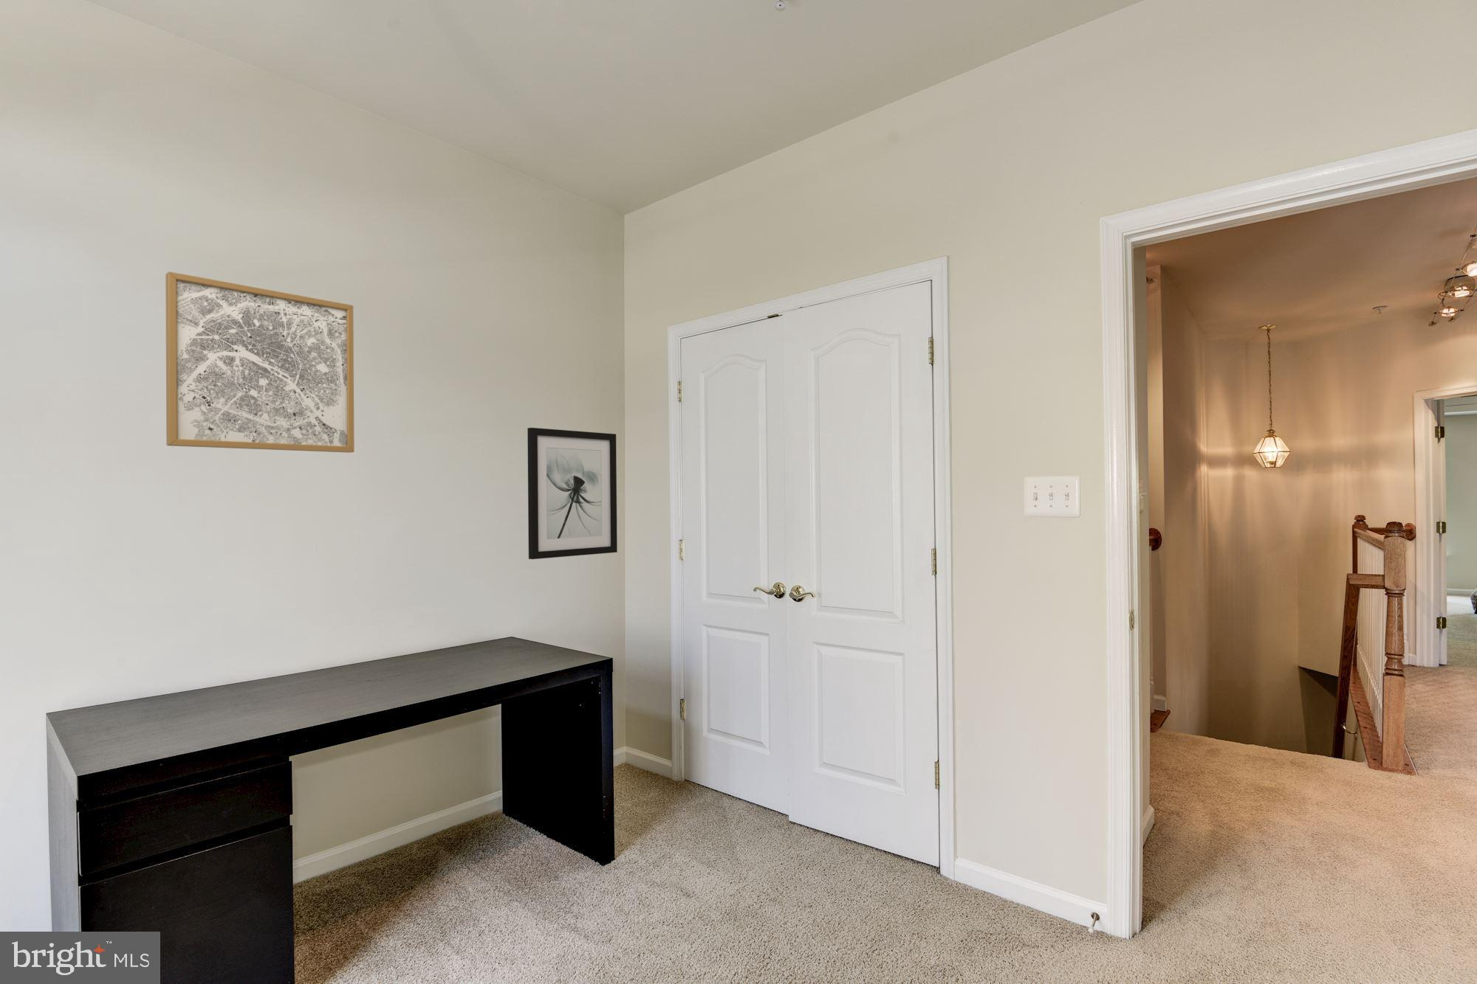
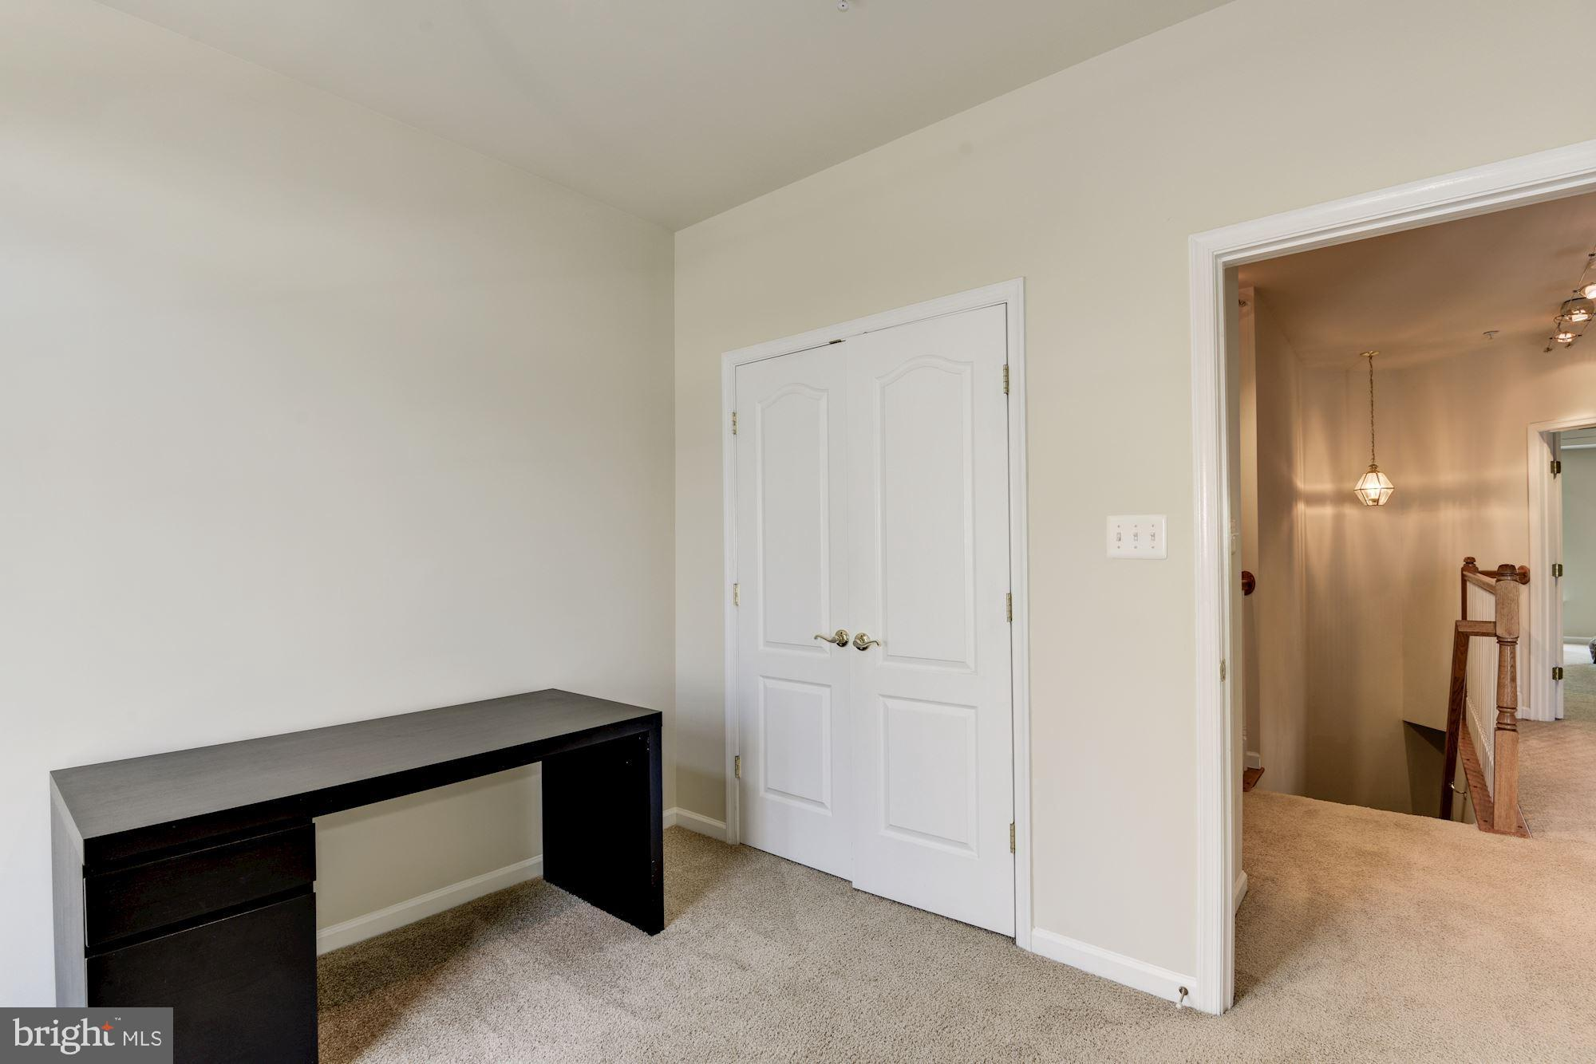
- wall art [526,427,618,560]
- wall art [165,271,355,454]
